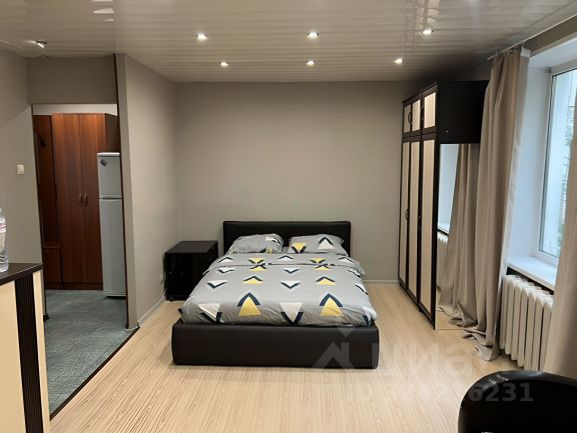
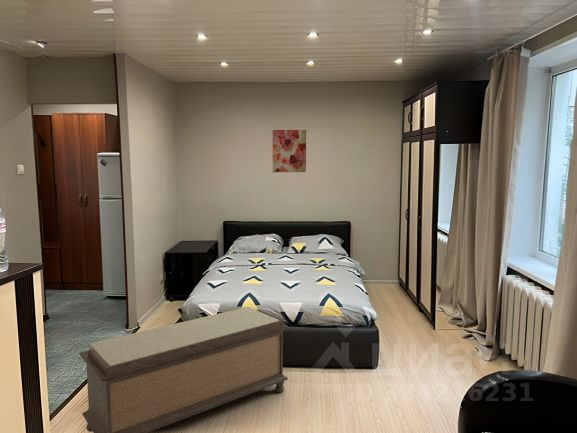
+ wall art [272,129,307,173]
+ bench [78,306,289,433]
